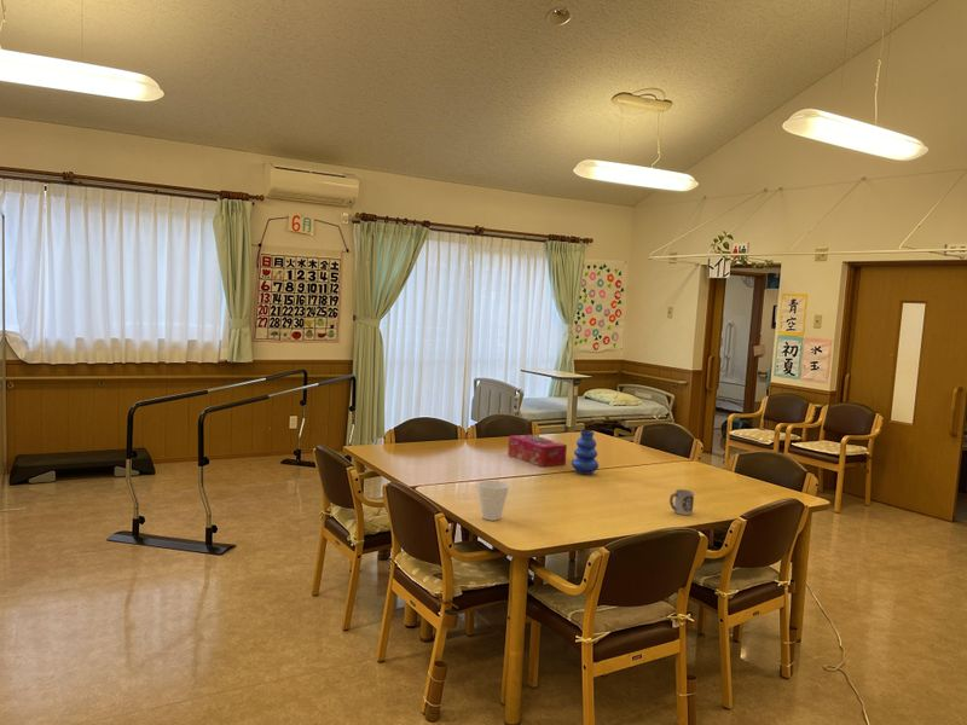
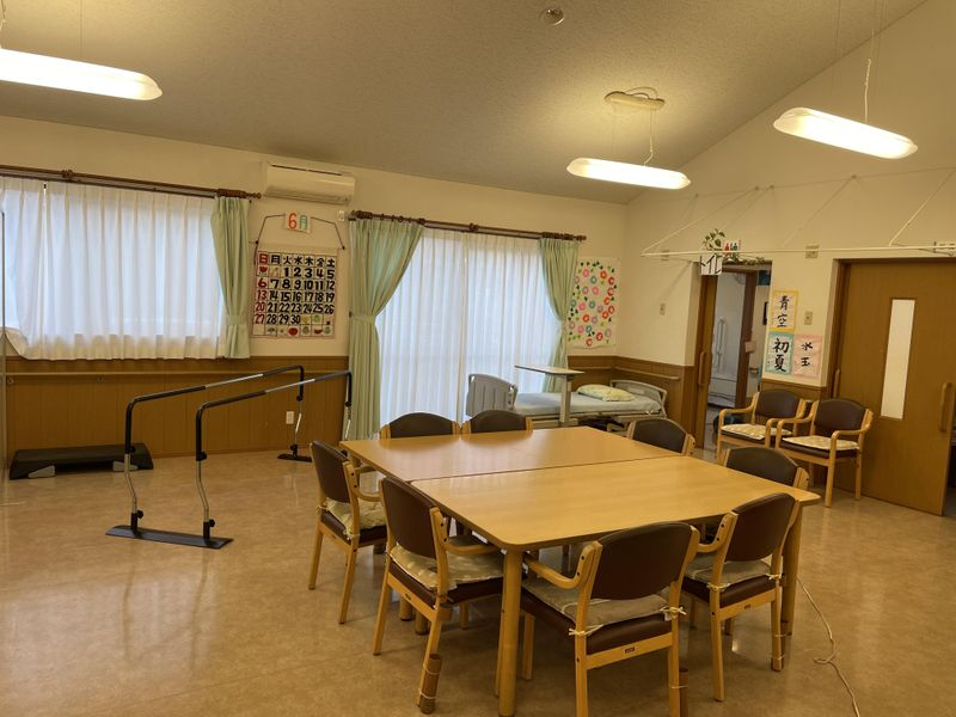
- cup [476,480,510,522]
- tissue box [506,434,568,468]
- vase [571,429,600,476]
- cup [668,488,695,516]
